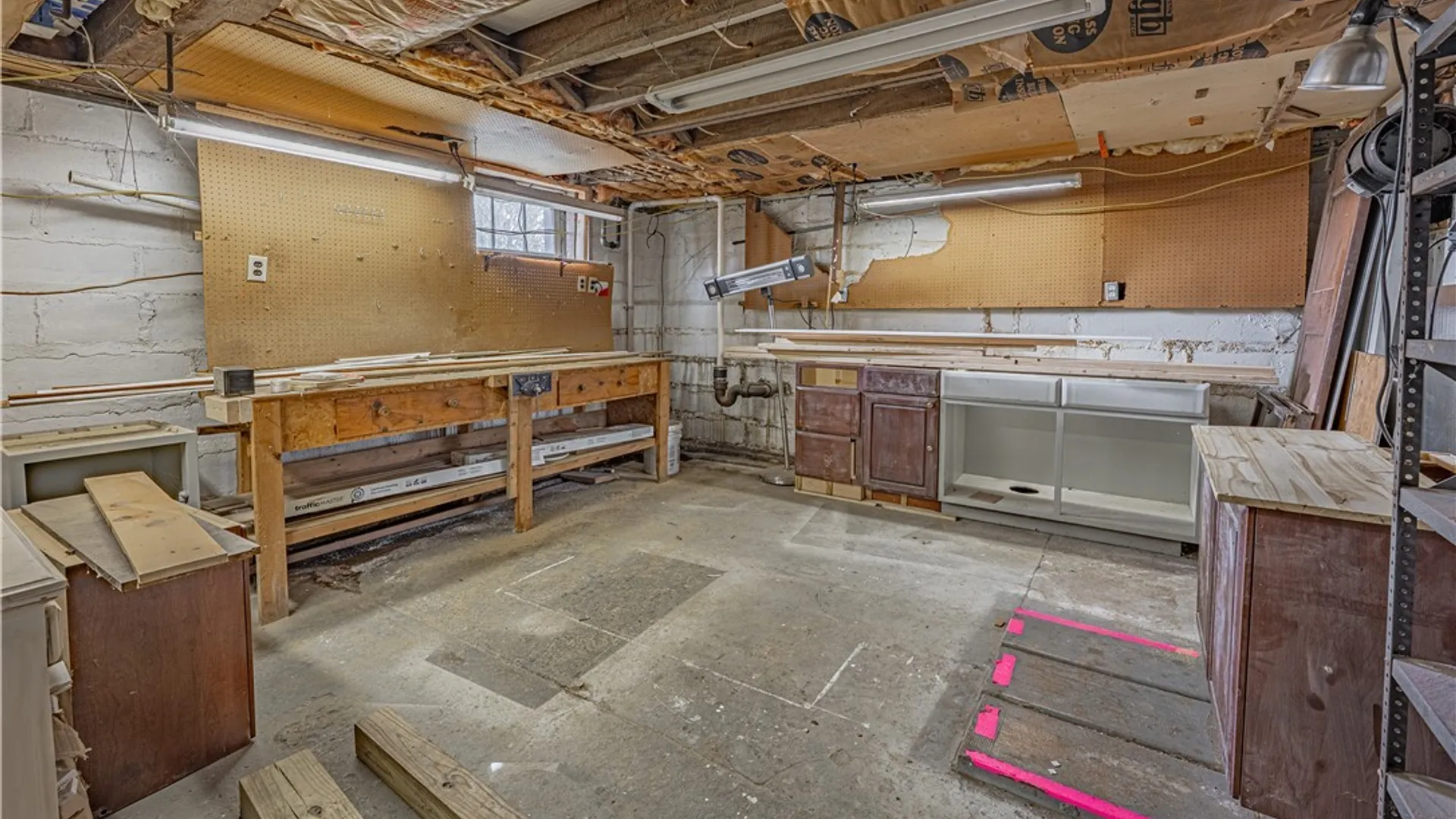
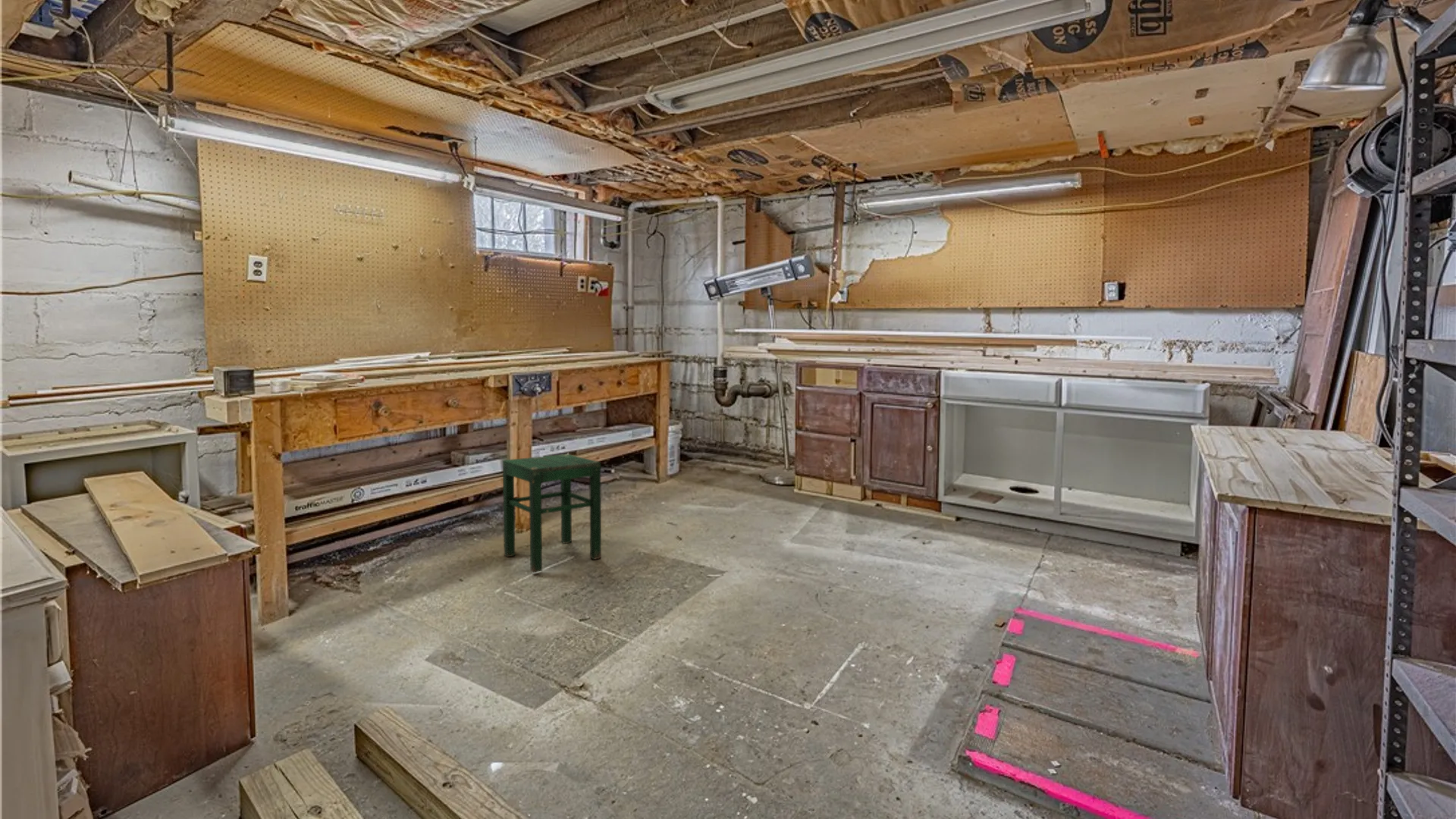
+ stool [502,453,602,573]
